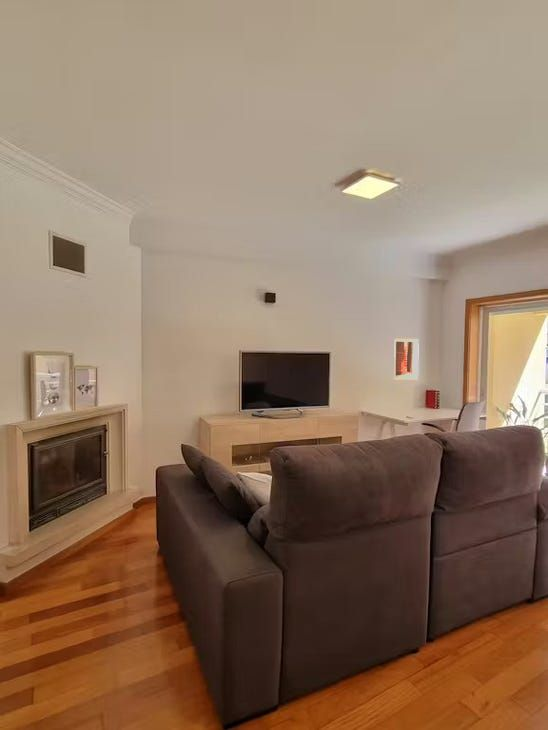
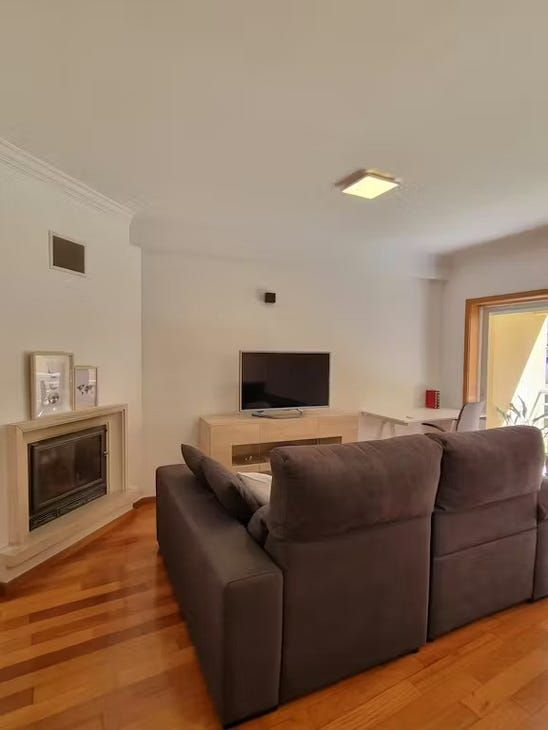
- wall art [393,337,420,382]
